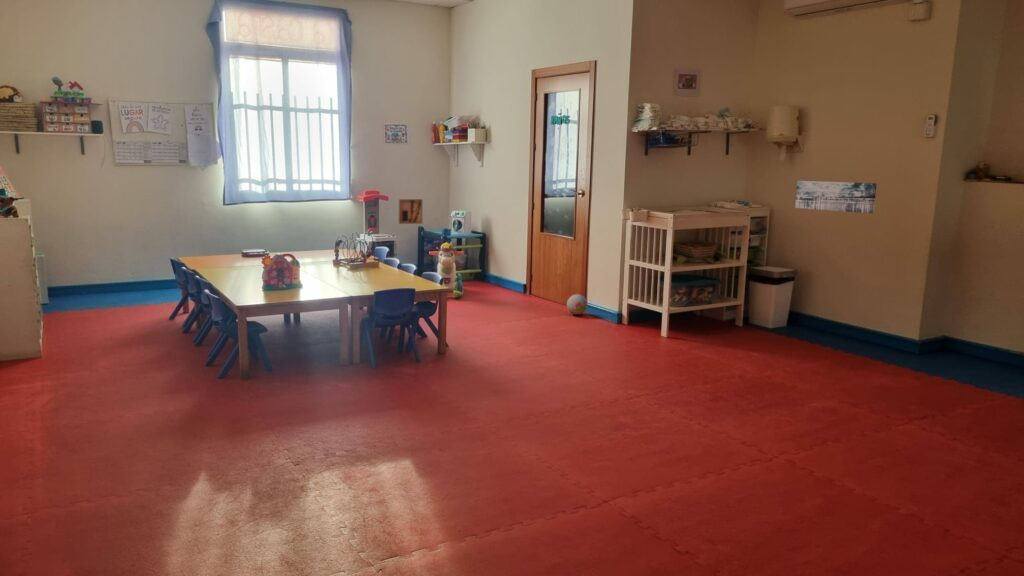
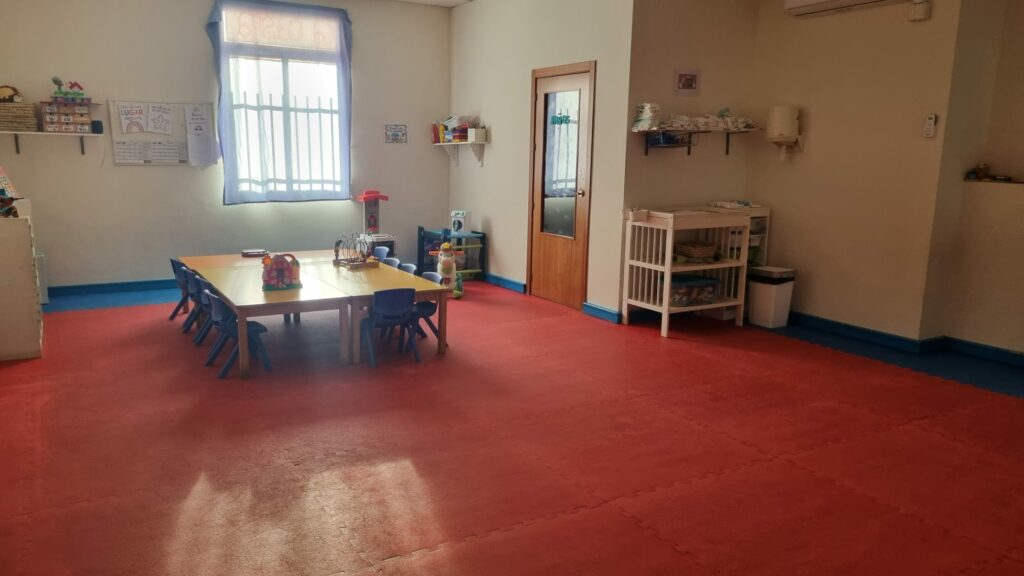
- ball [566,293,588,316]
- wall art [794,180,878,214]
- wall art [398,198,423,225]
